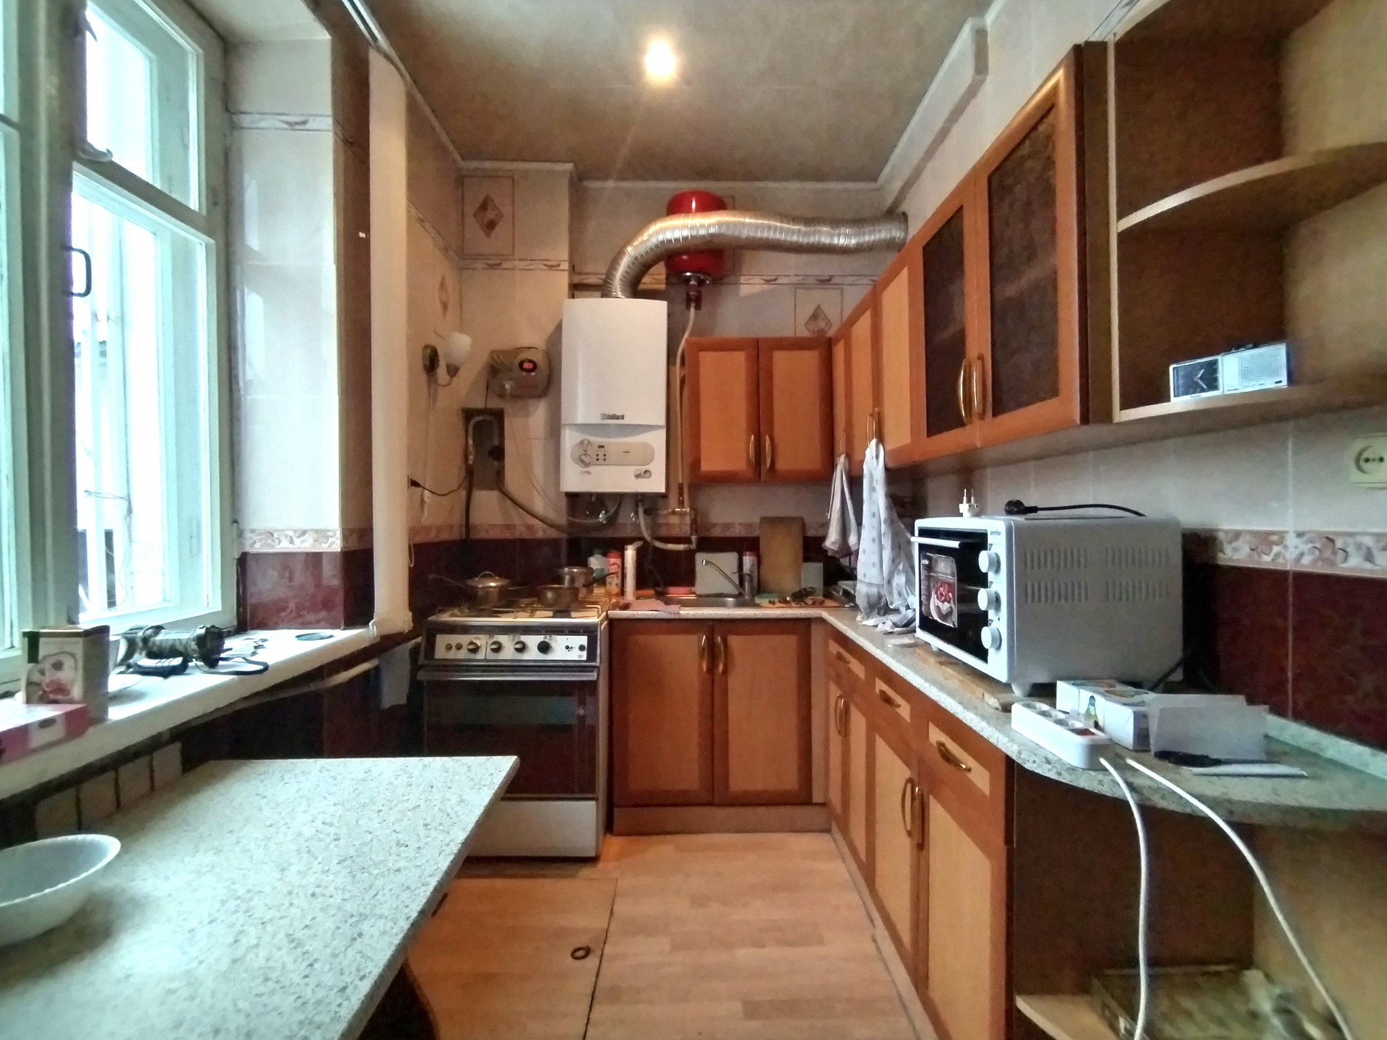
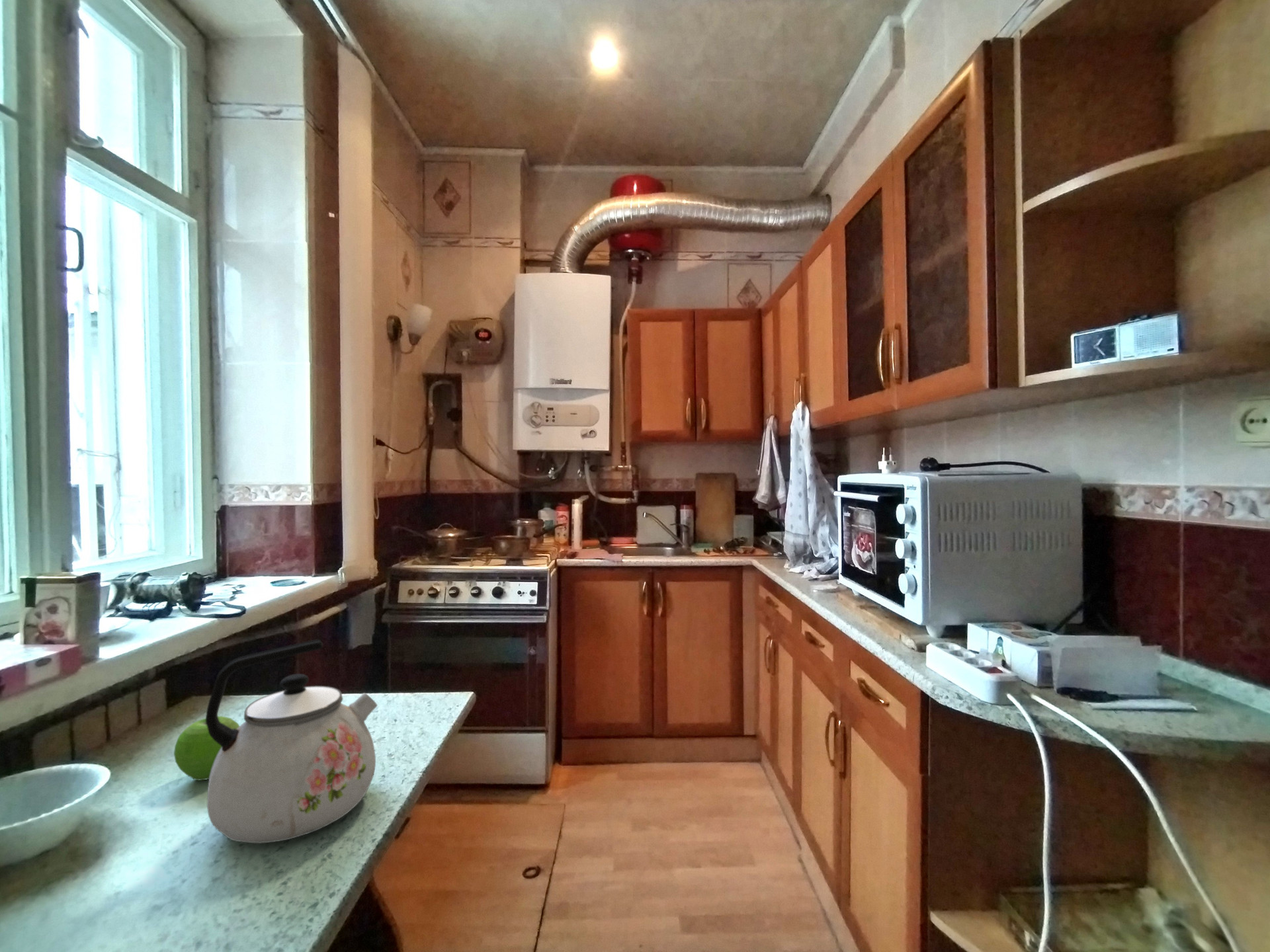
+ kettle [205,639,378,844]
+ fruit [173,715,240,781]
